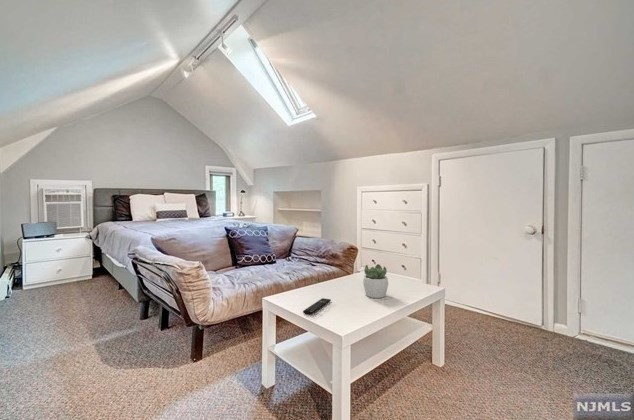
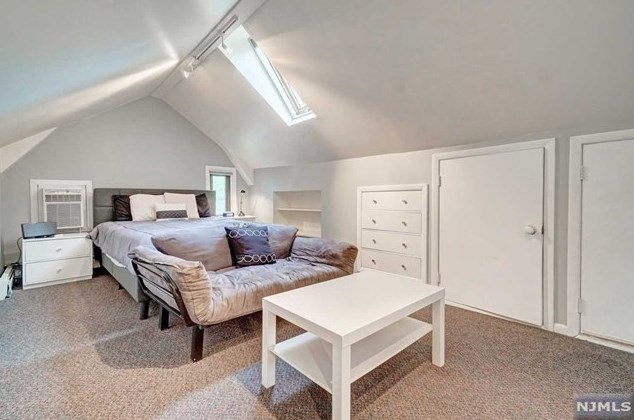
- succulent plant [362,263,389,299]
- remote control [302,297,332,316]
